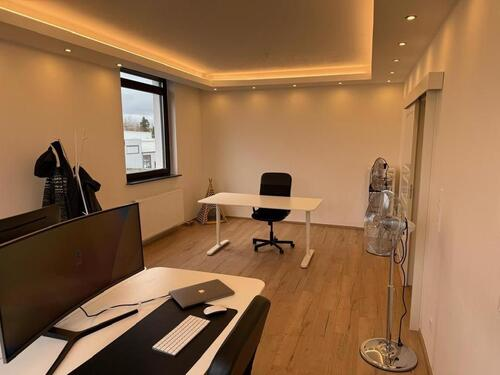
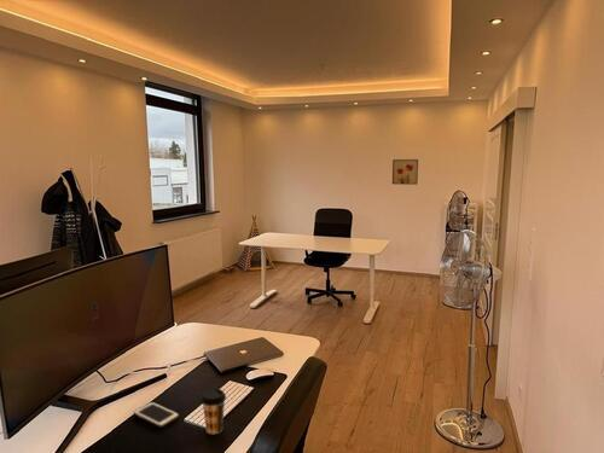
+ wall art [391,158,419,186]
+ cell phone [133,401,180,429]
+ coffee cup [199,388,227,435]
